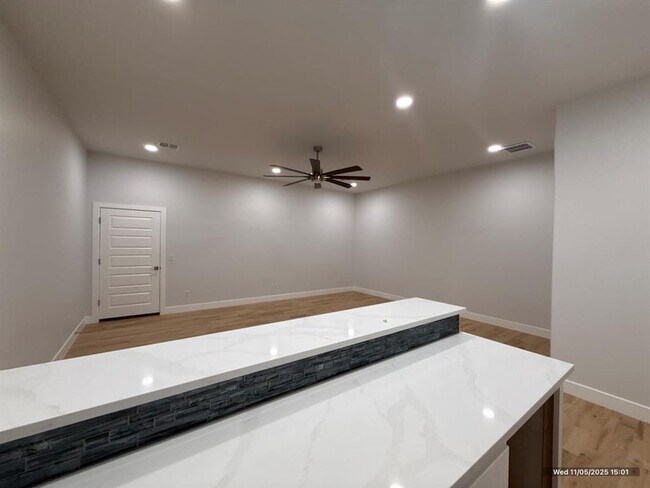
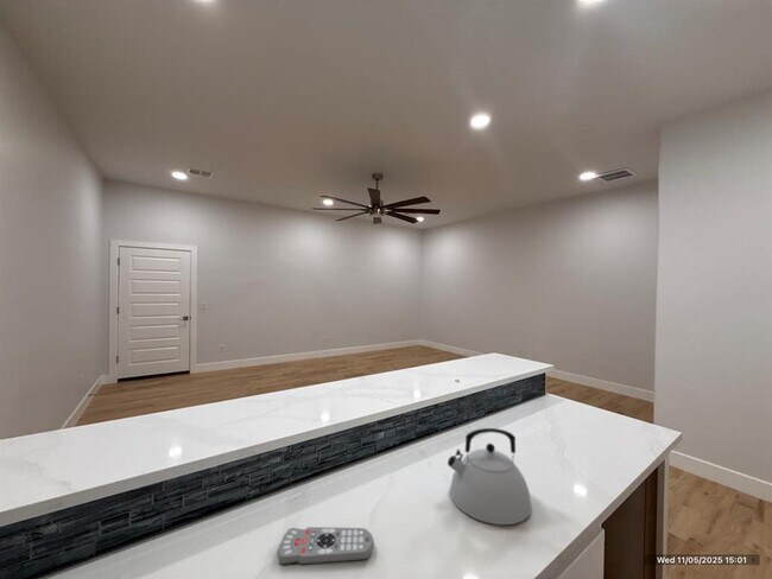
+ remote control [277,526,375,567]
+ kettle [447,427,533,526]
